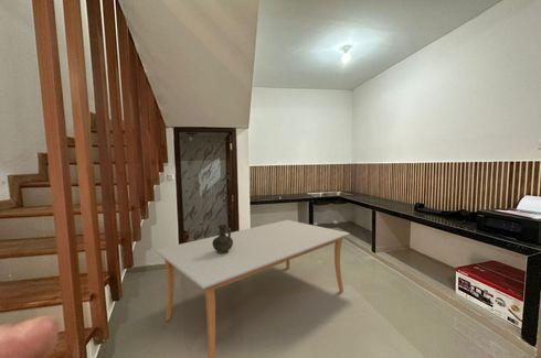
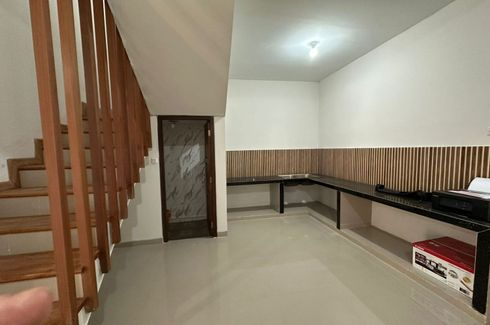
- ceramic jug [212,224,233,254]
- dining table [155,219,351,358]
